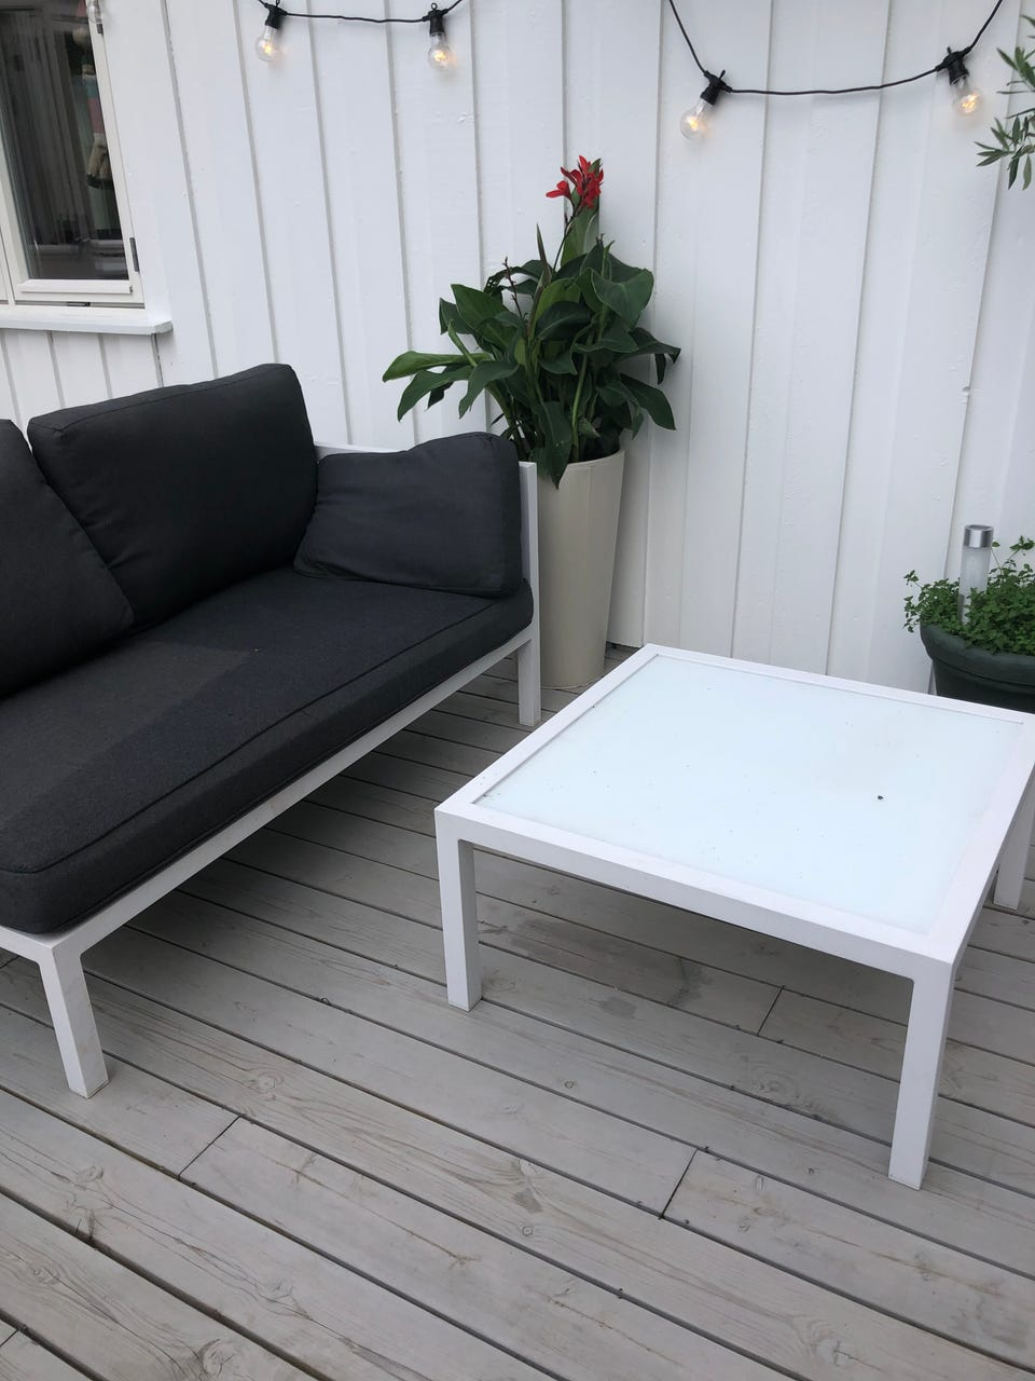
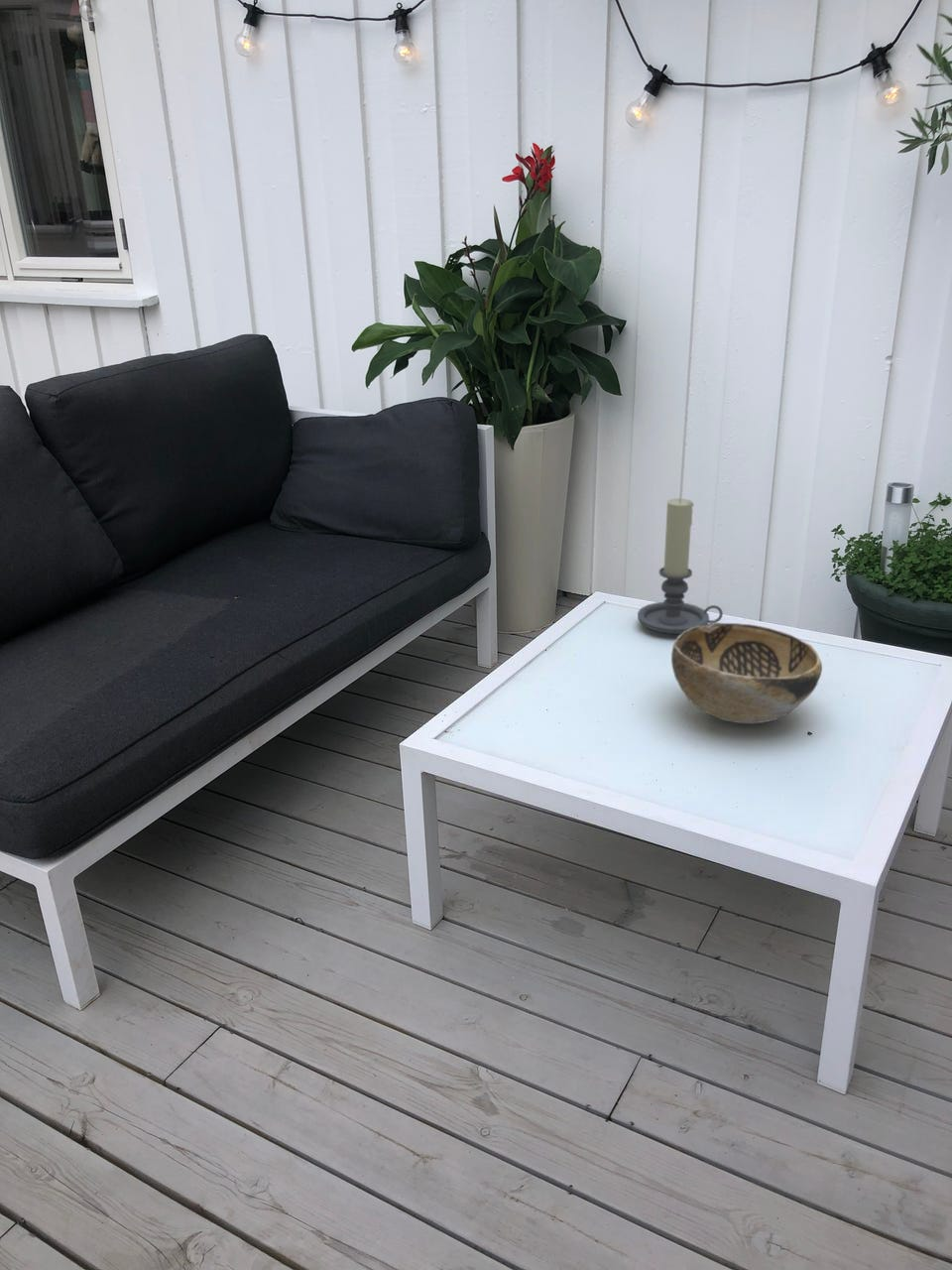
+ decorative bowl [670,622,823,724]
+ candle holder [637,497,724,635]
